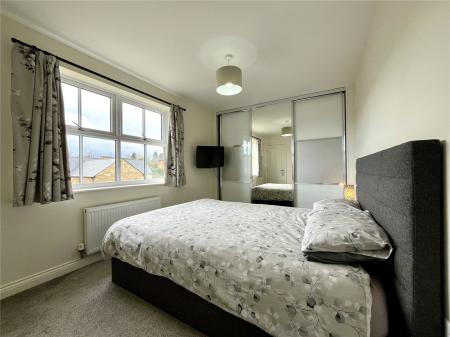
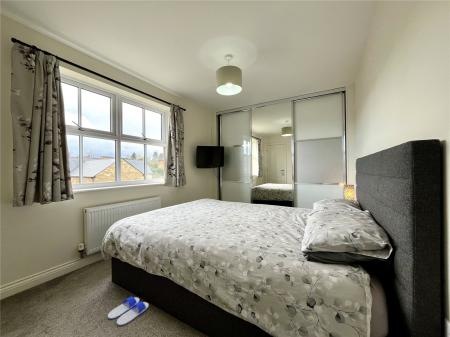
+ flip-flop [107,296,149,327]
